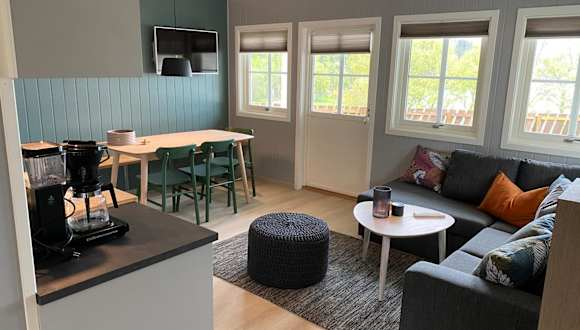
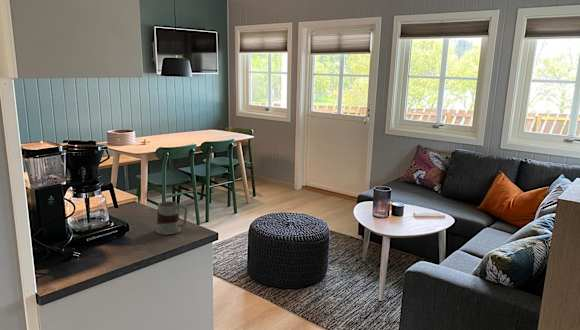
+ mug [155,200,189,236]
